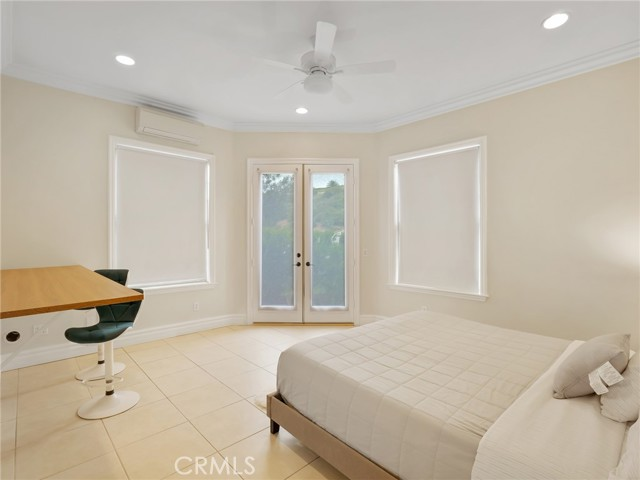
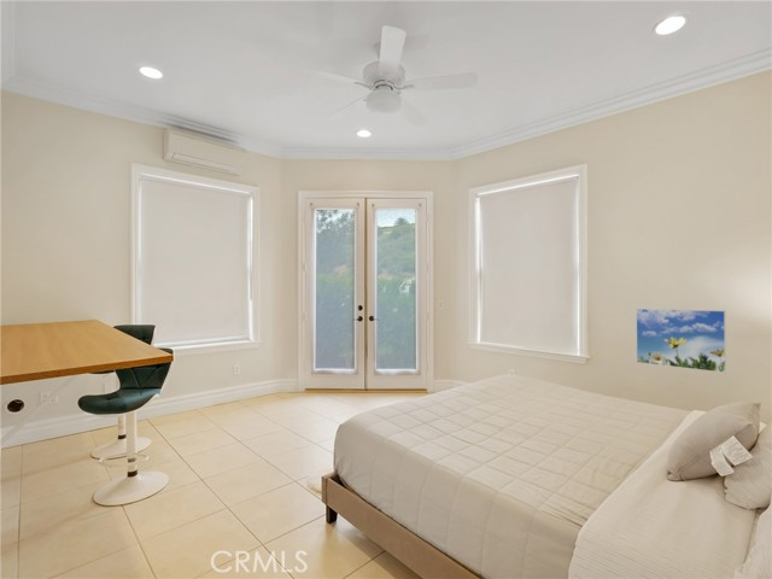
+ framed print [634,308,727,374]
